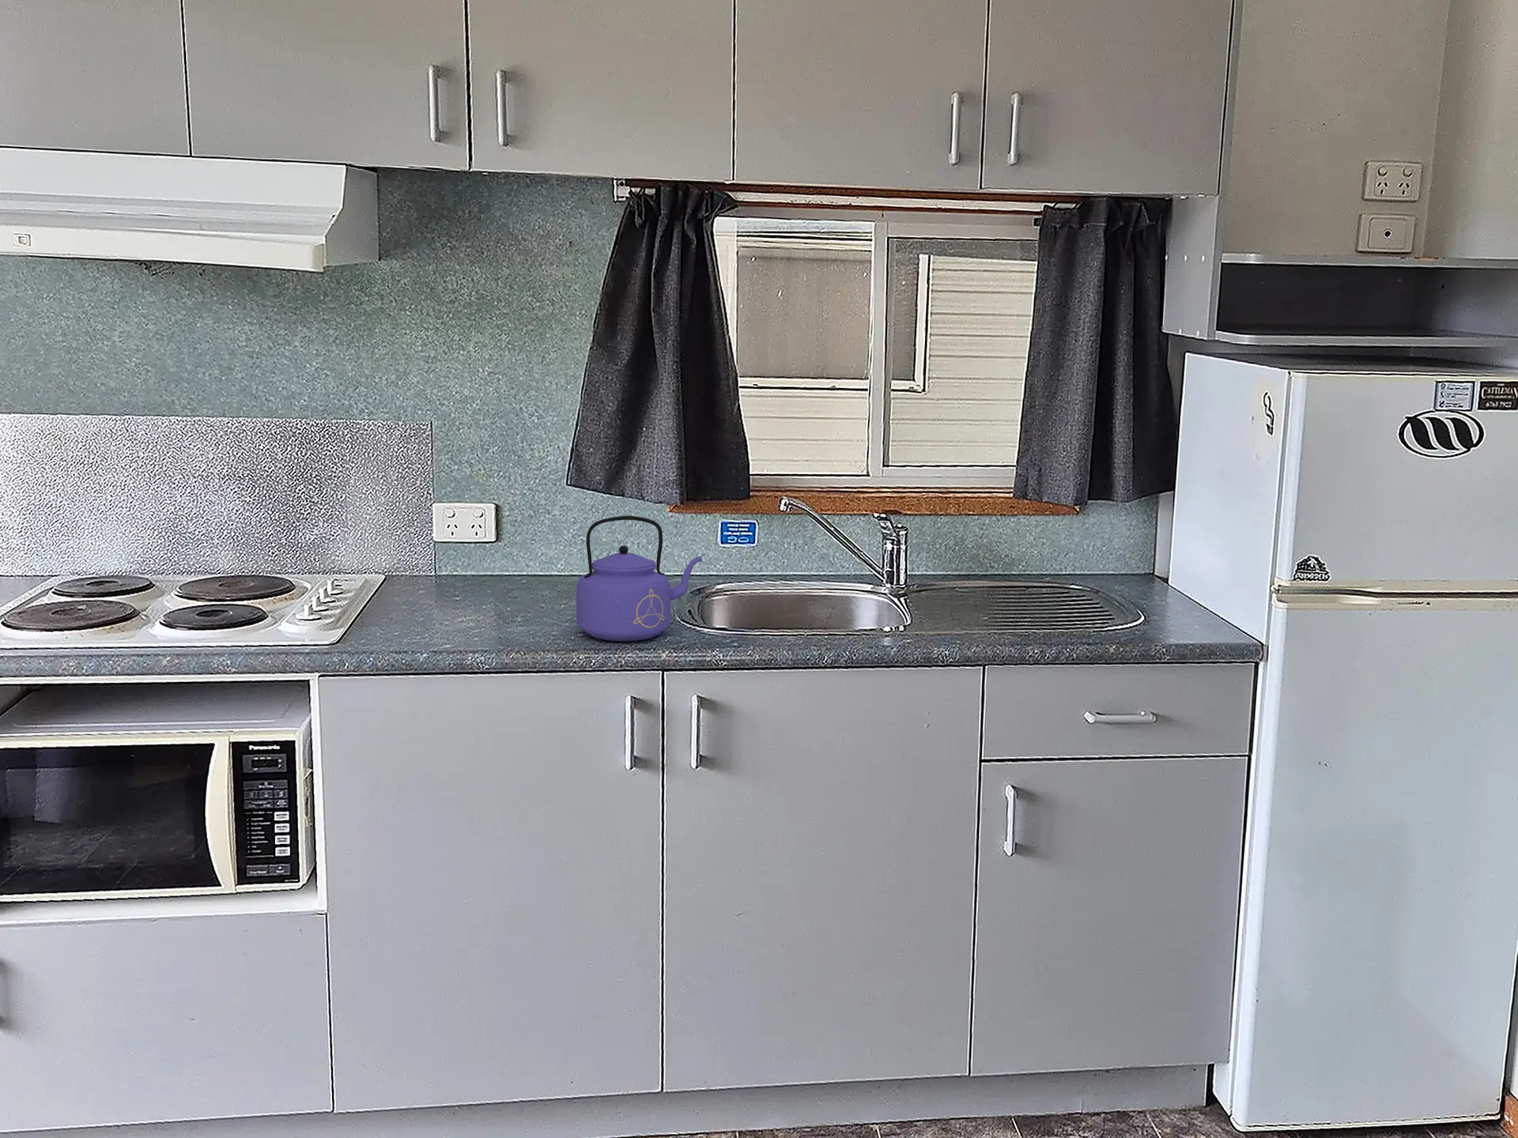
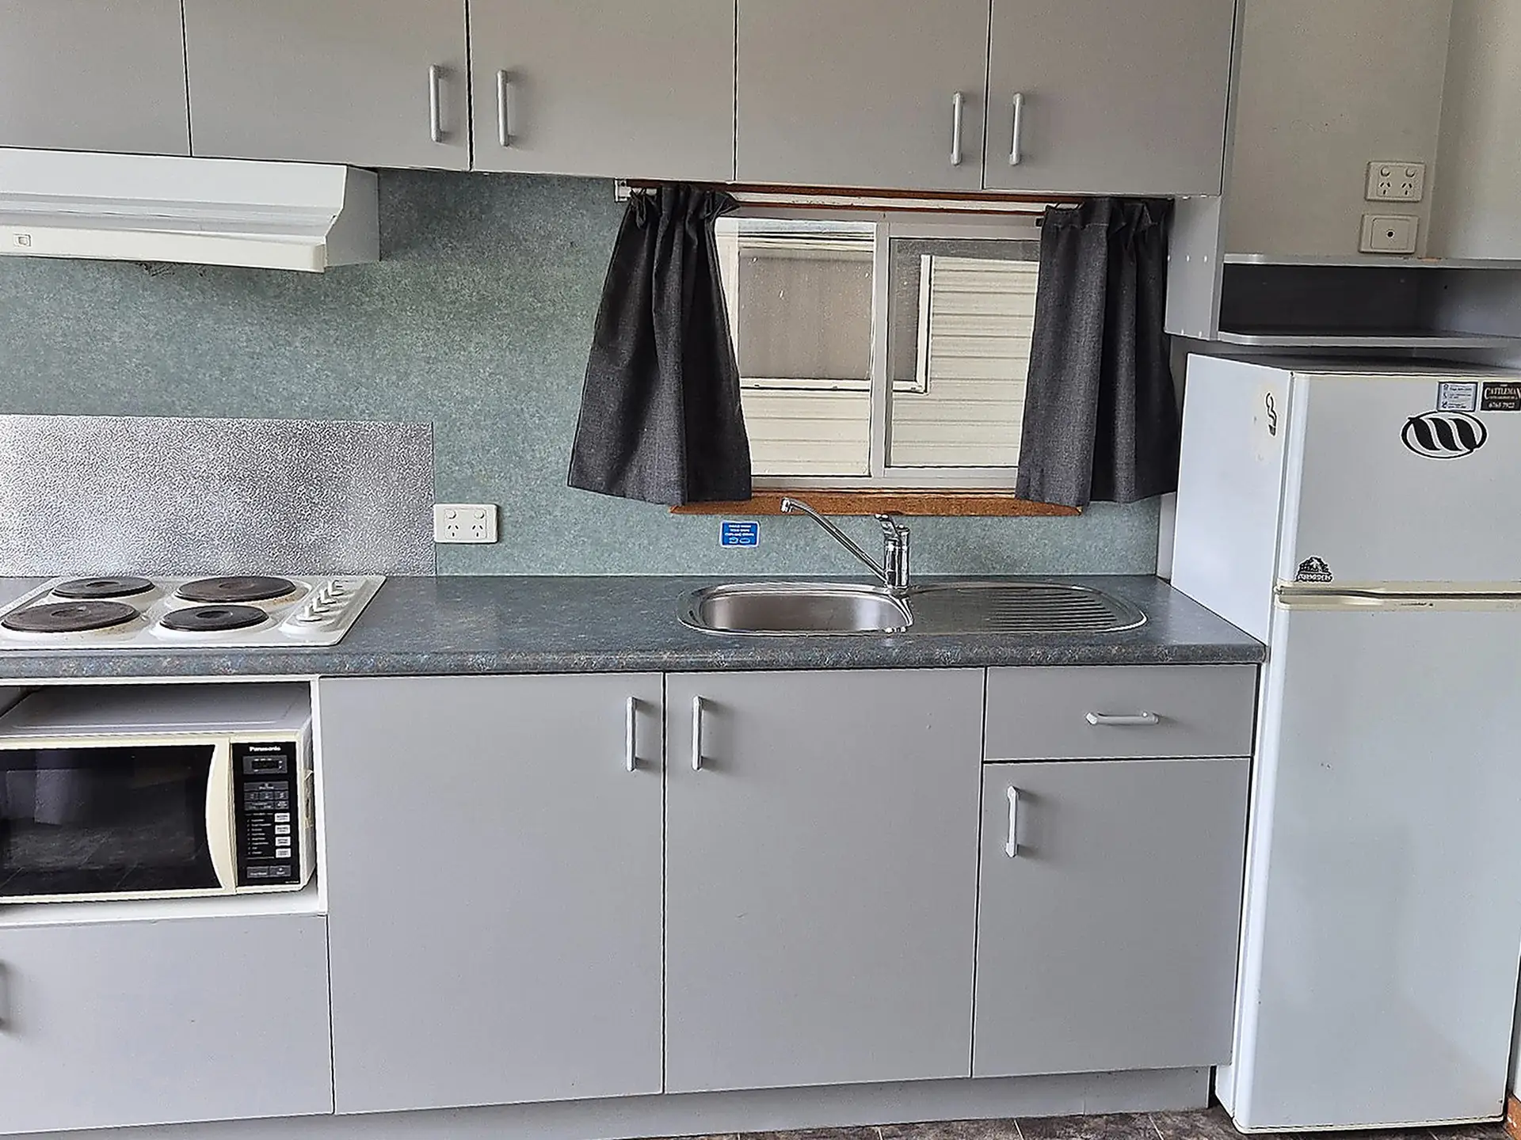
- kettle [576,515,703,642]
